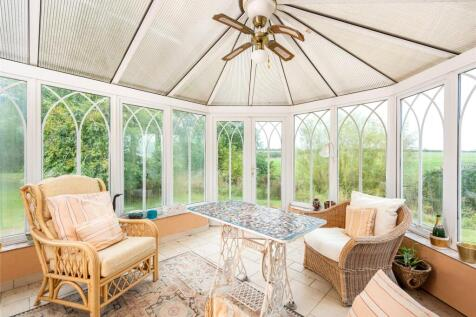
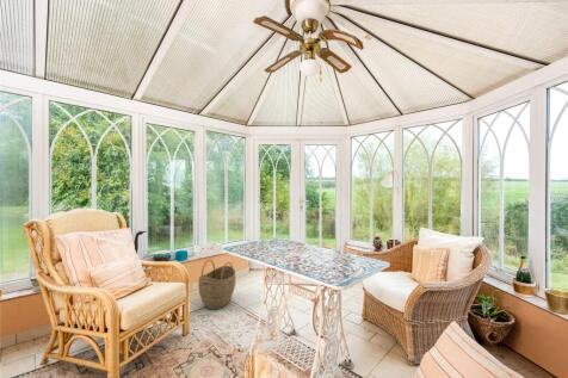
+ woven basket [197,259,236,311]
